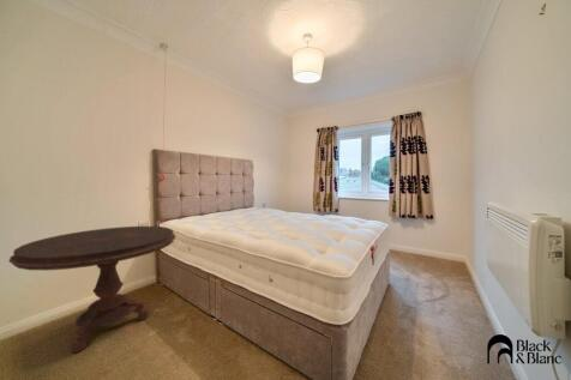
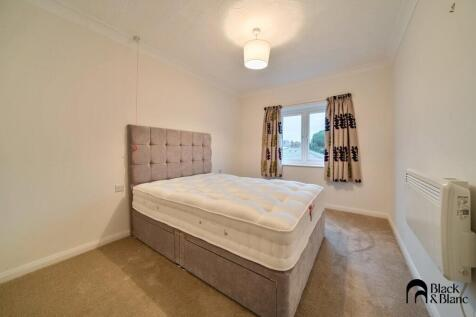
- side table [7,225,176,354]
